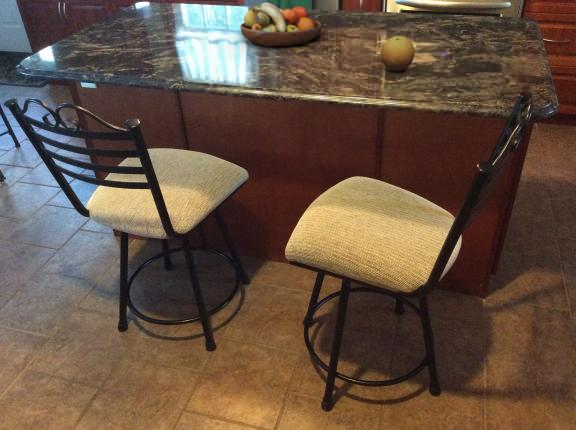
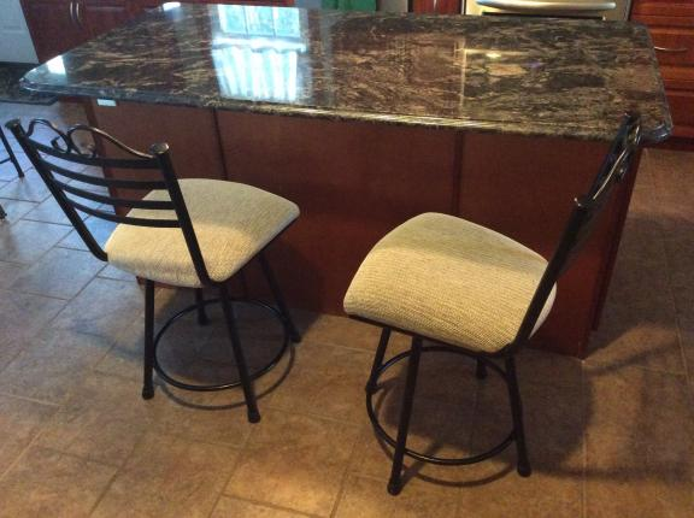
- fruit [380,35,416,72]
- fruit bowl [239,2,322,47]
